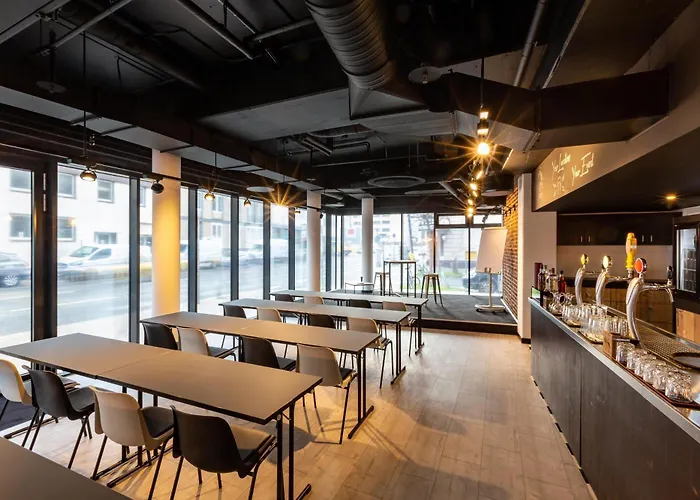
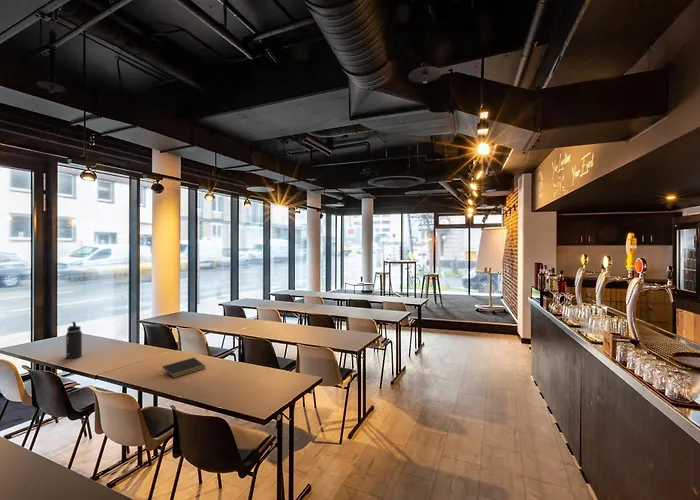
+ thermos bottle [65,321,83,360]
+ notepad [161,357,206,379]
